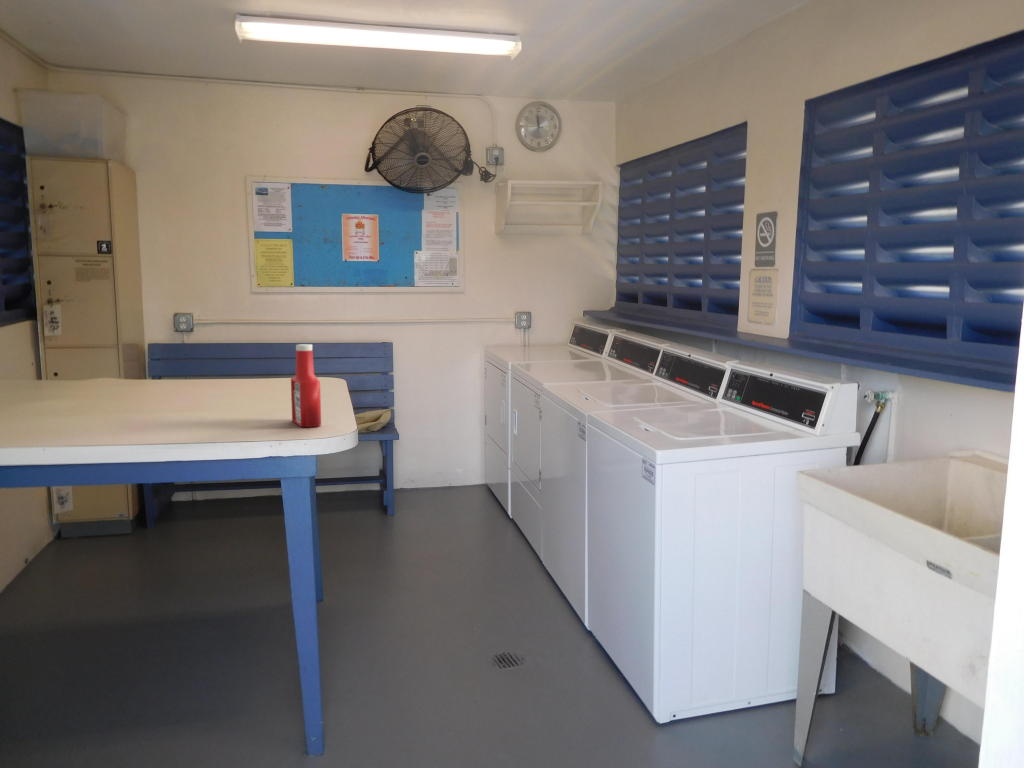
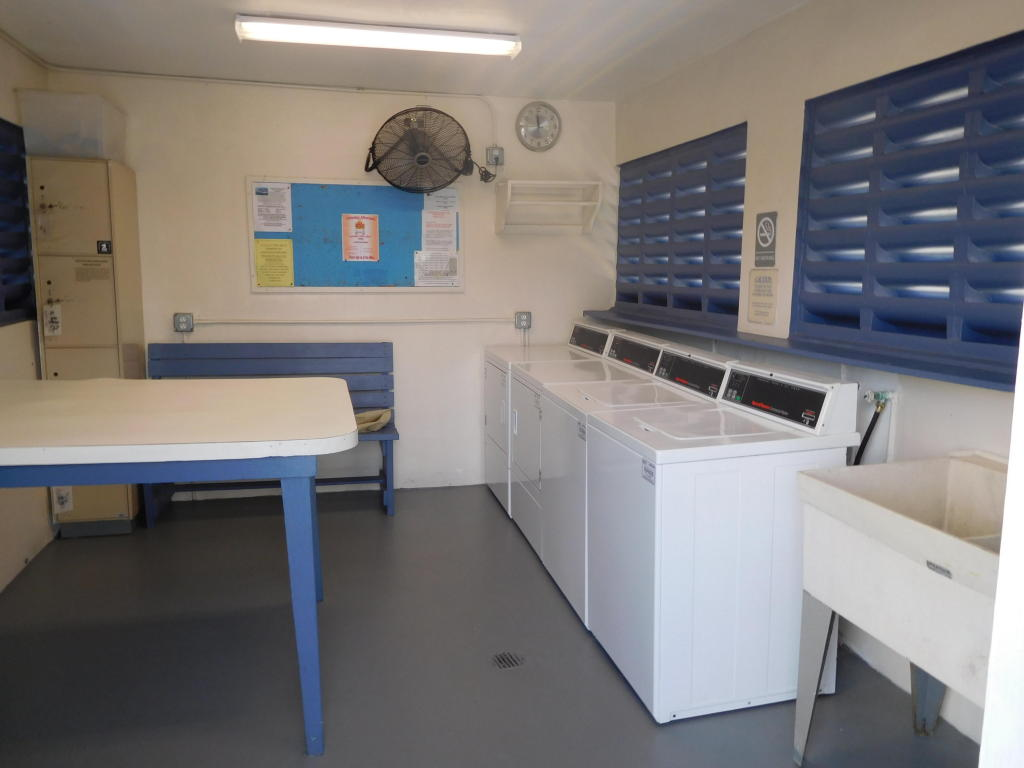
- soap bottle [290,343,322,428]
